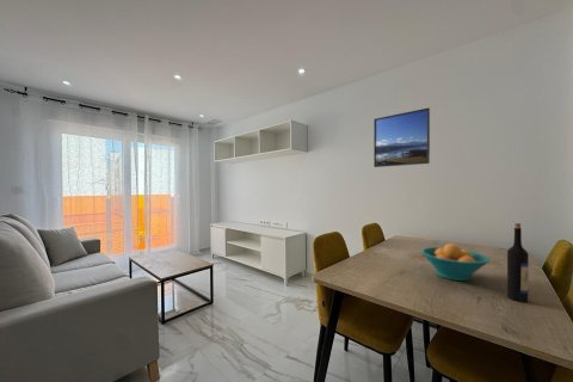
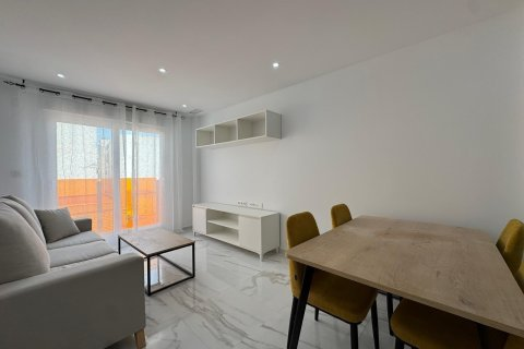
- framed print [372,106,431,168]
- wine bottle [506,222,530,303]
- fruit bowl [420,242,492,282]
